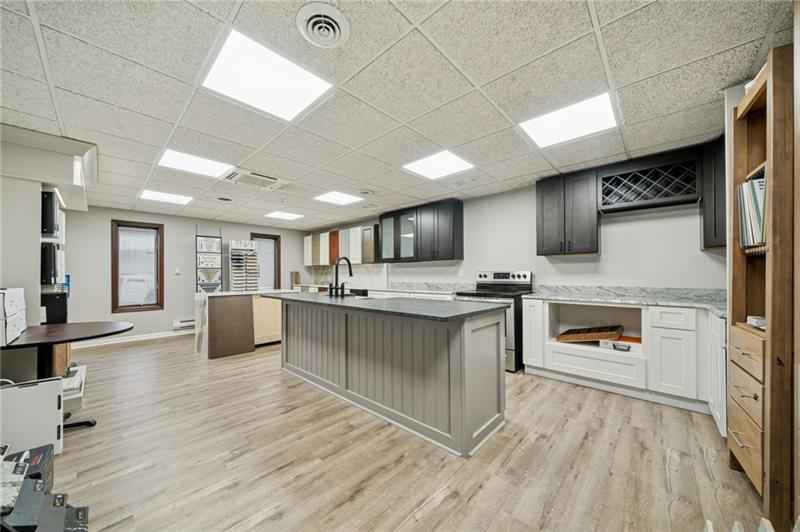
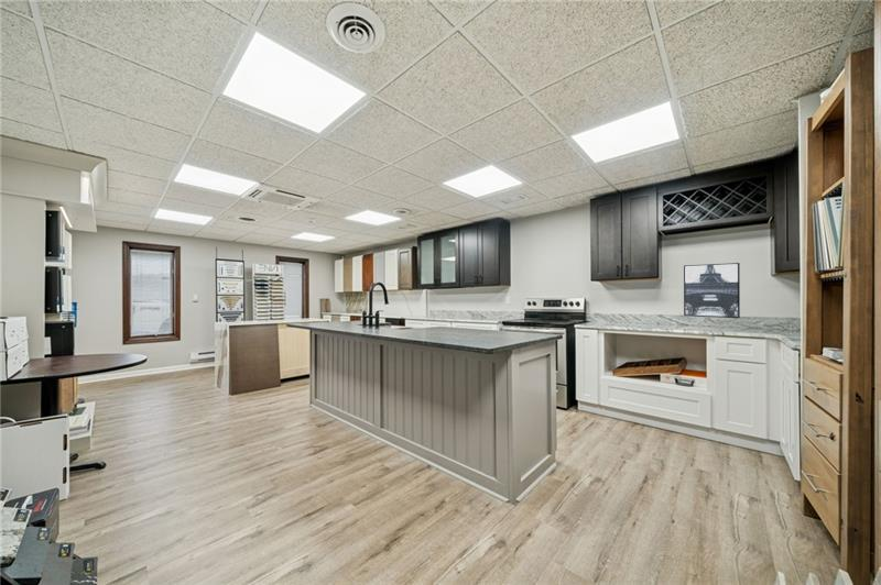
+ wall art [683,262,741,319]
